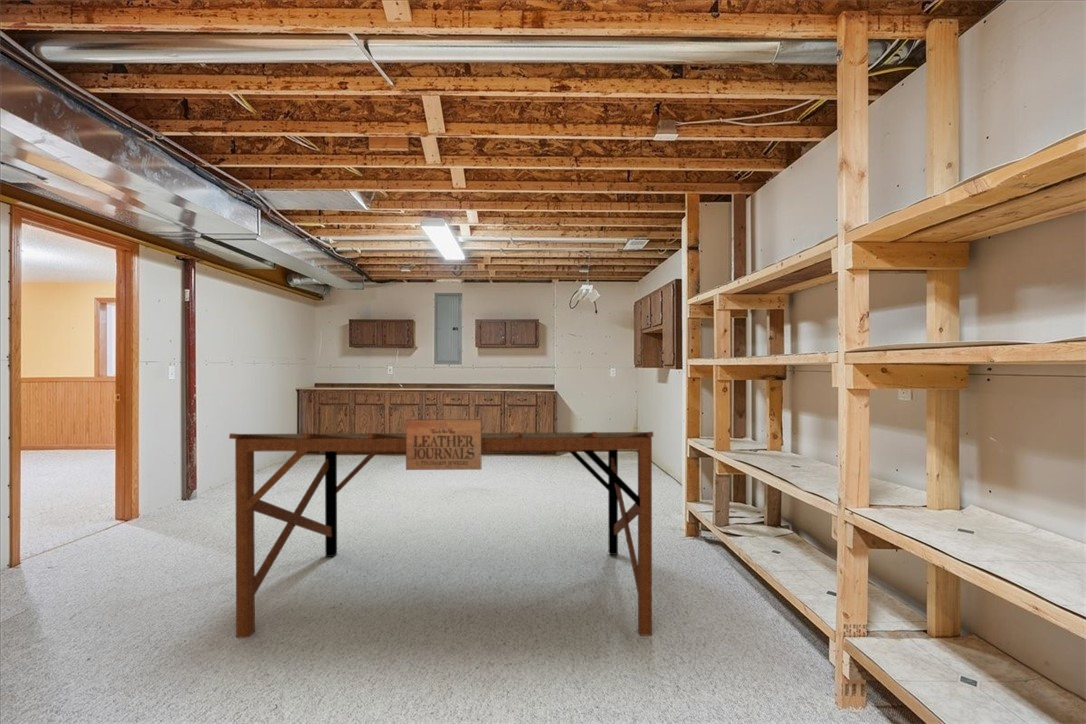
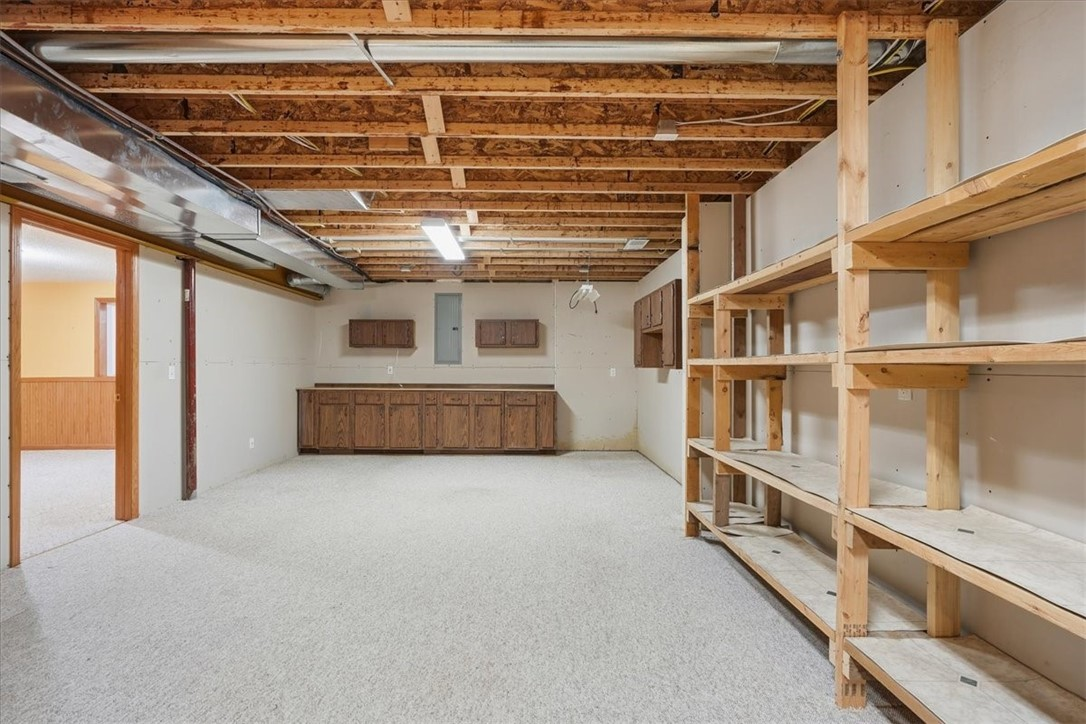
- work table [228,418,654,639]
